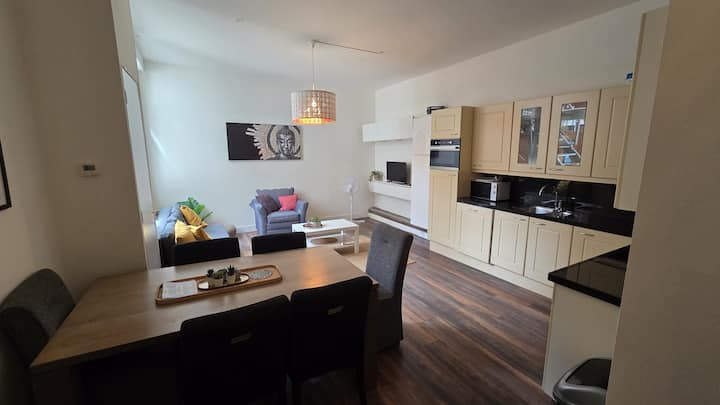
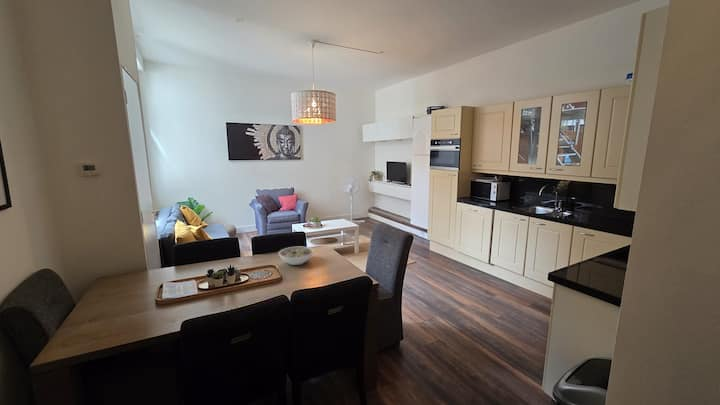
+ bowl [278,246,314,266]
